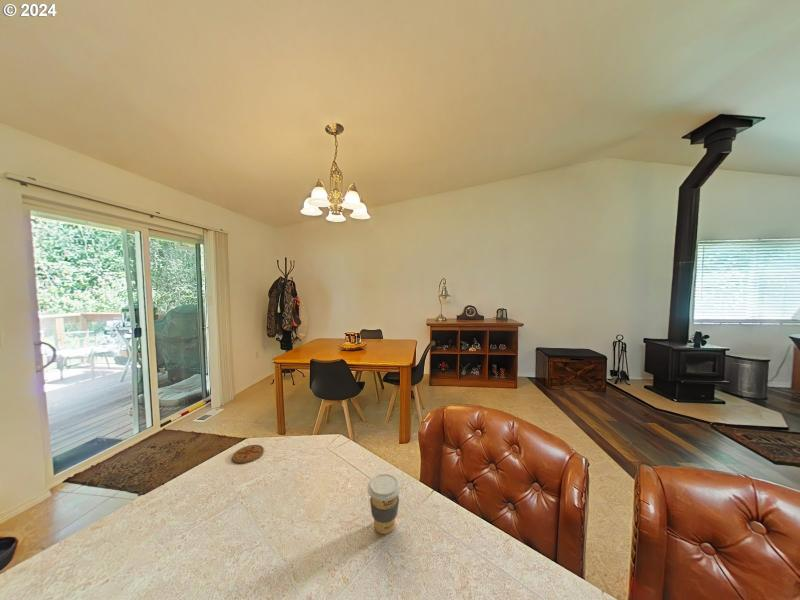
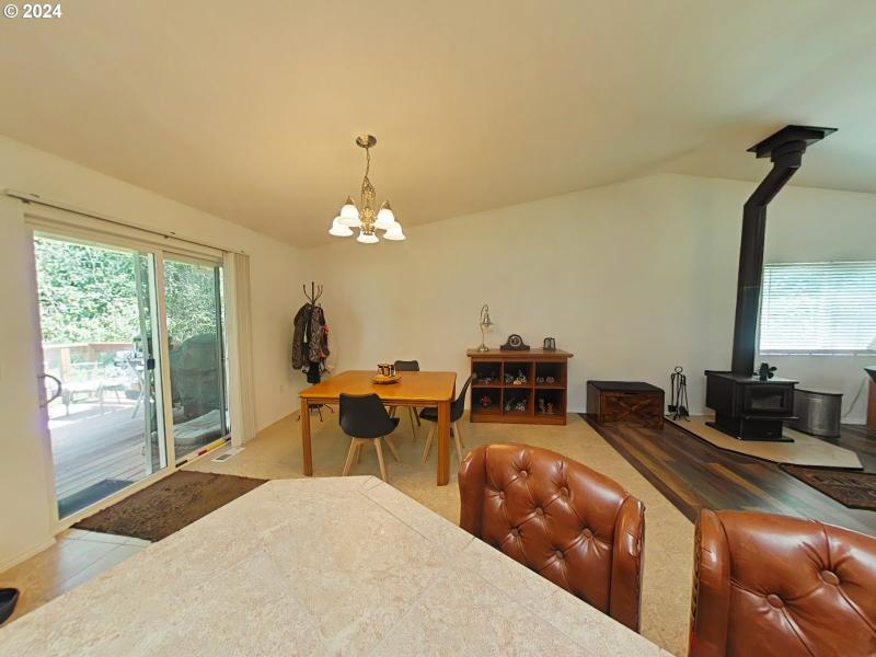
- coaster [231,444,265,464]
- coffee cup [367,473,402,535]
